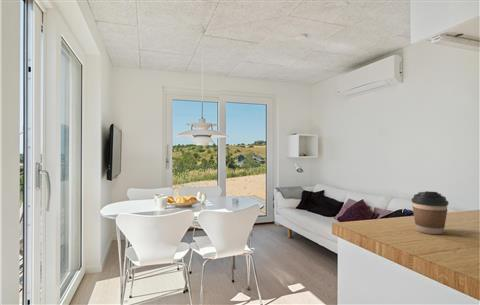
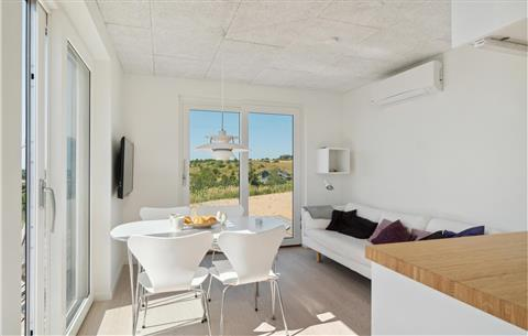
- coffee cup [411,190,450,235]
